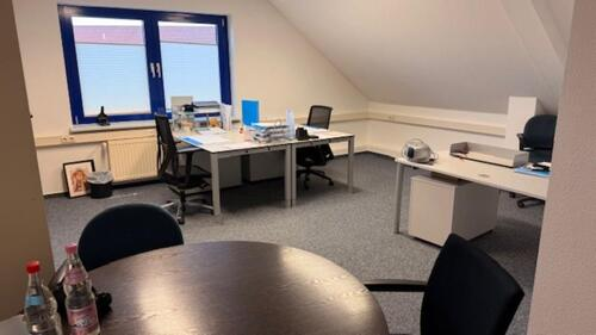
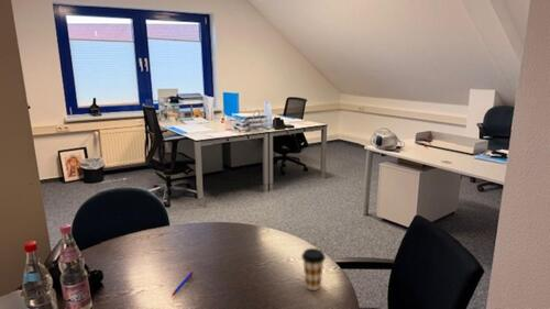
+ pen [170,269,195,297]
+ coffee cup [300,247,327,291]
